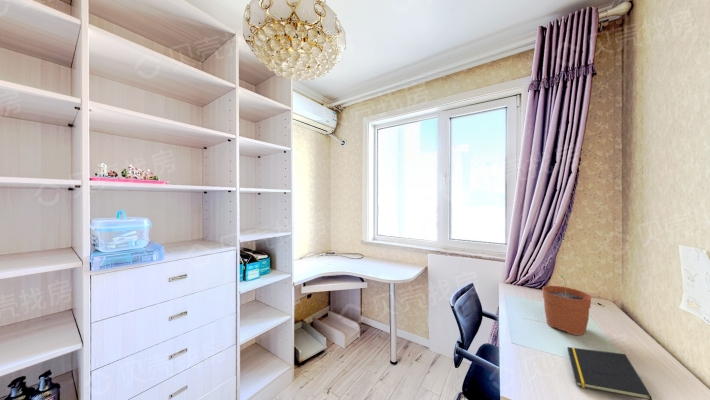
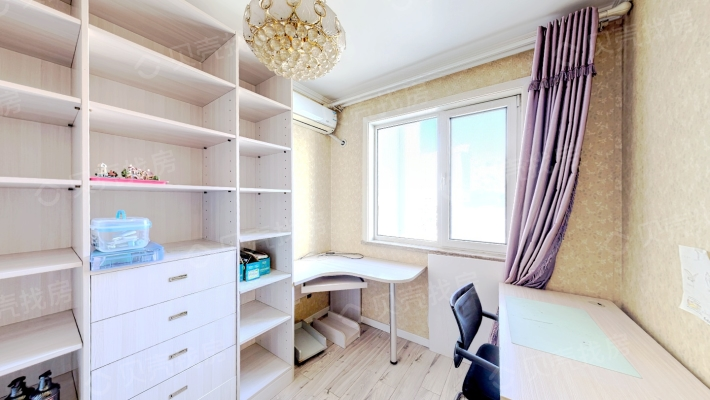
- notepad [566,346,653,400]
- plant pot [541,274,593,336]
